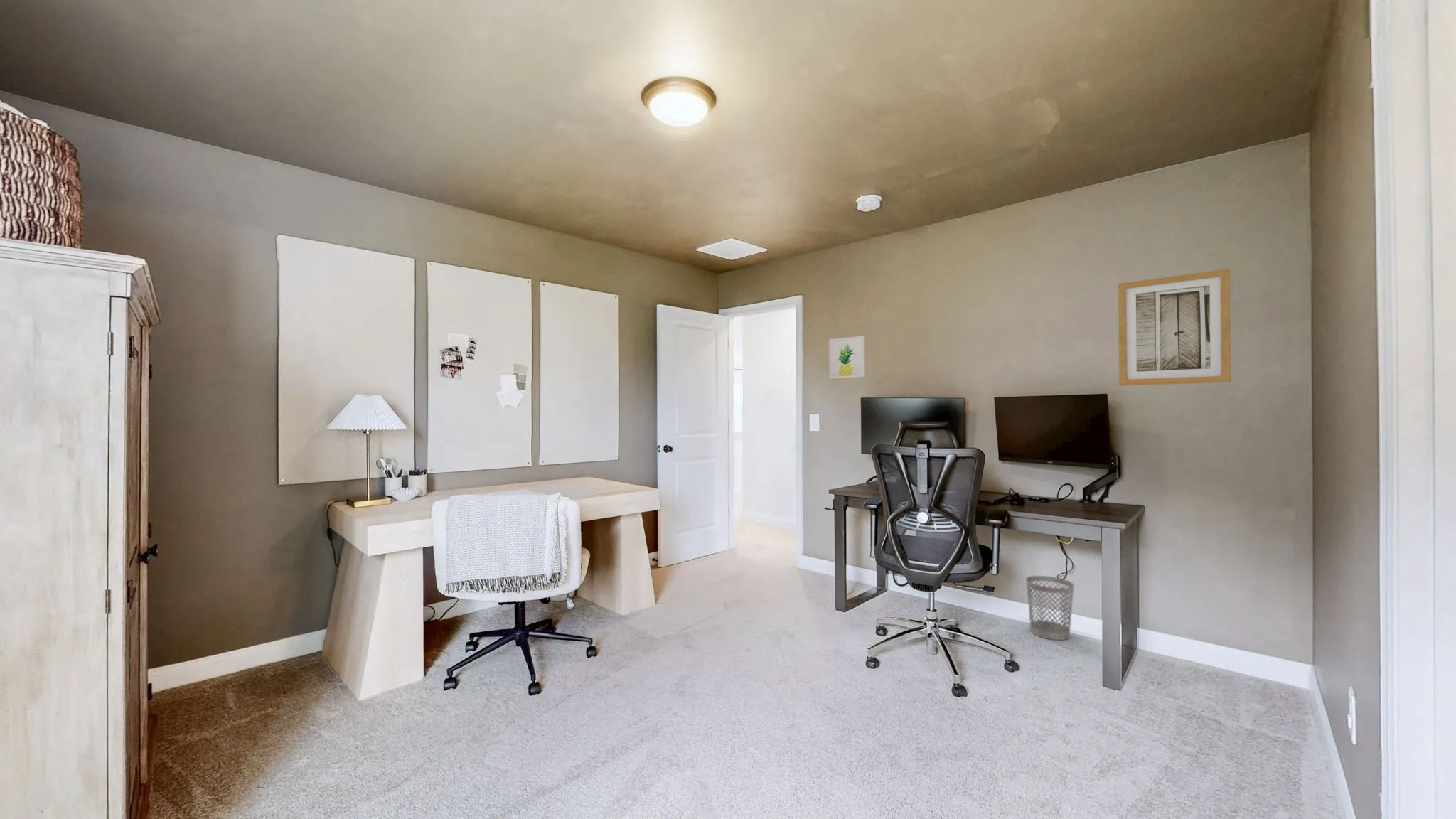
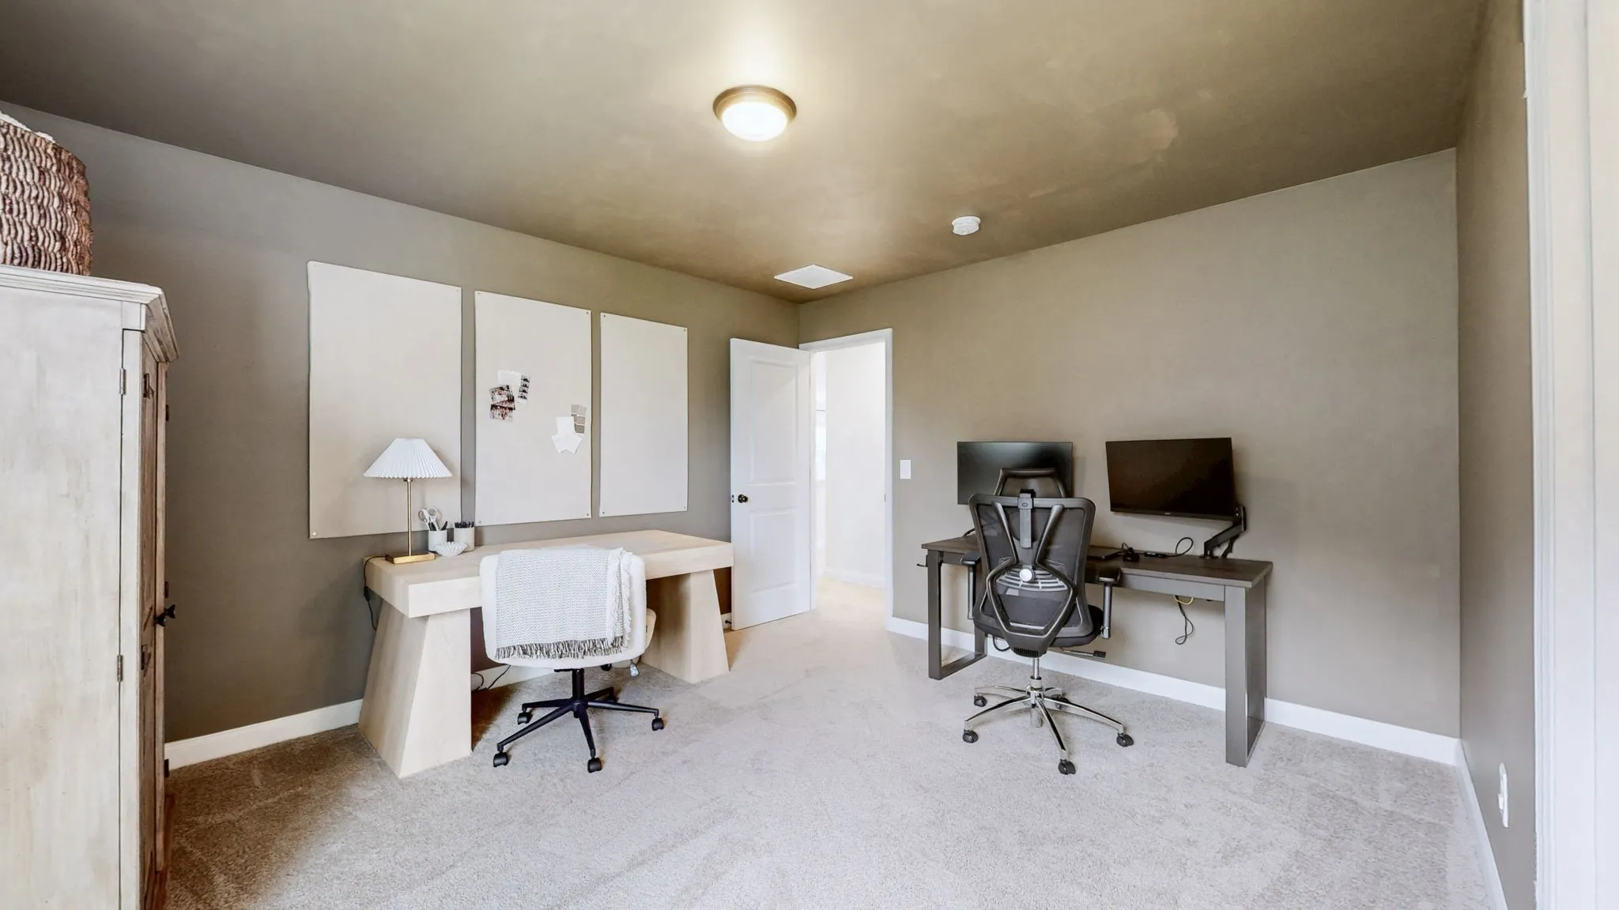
- wastebasket [1025,575,1075,641]
- wall art [828,335,866,379]
- wall art [1118,268,1231,386]
